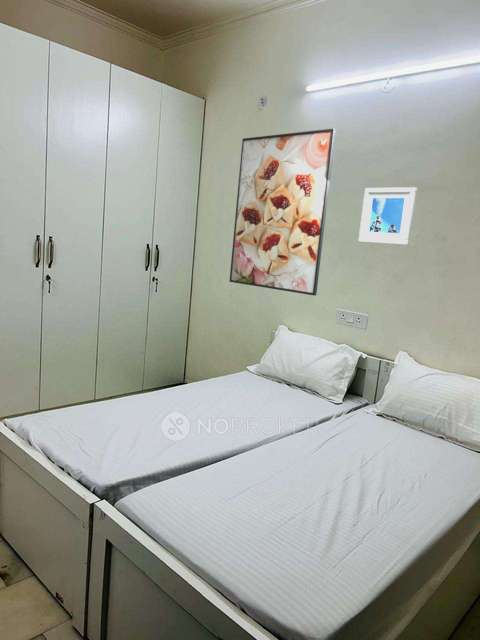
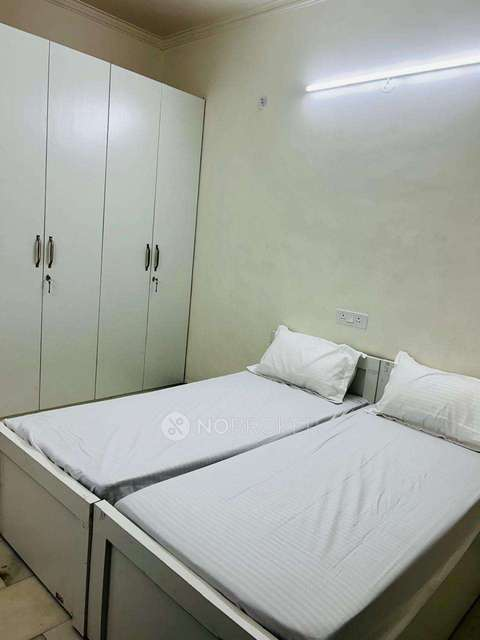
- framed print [358,186,418,246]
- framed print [228,127,337,297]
